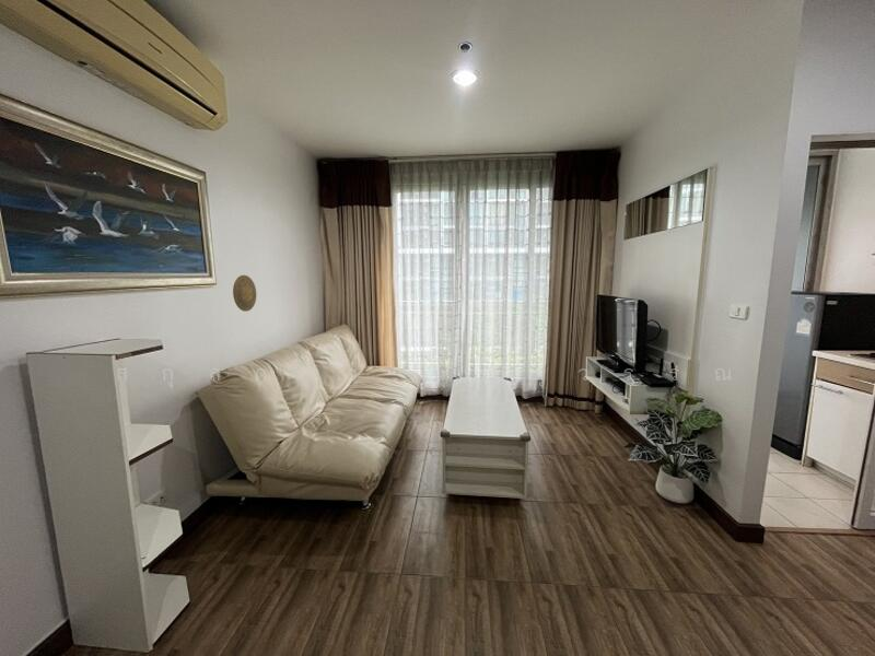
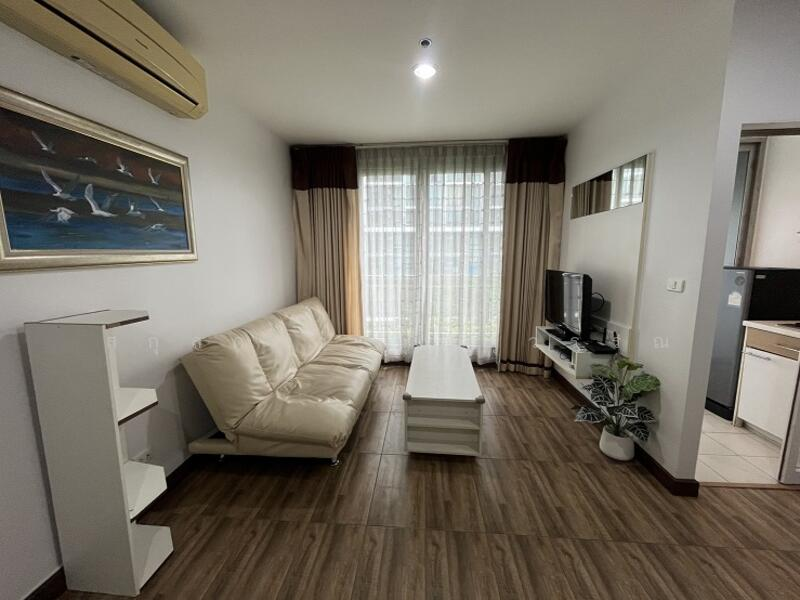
- decorative plate [232,274,257,313]
